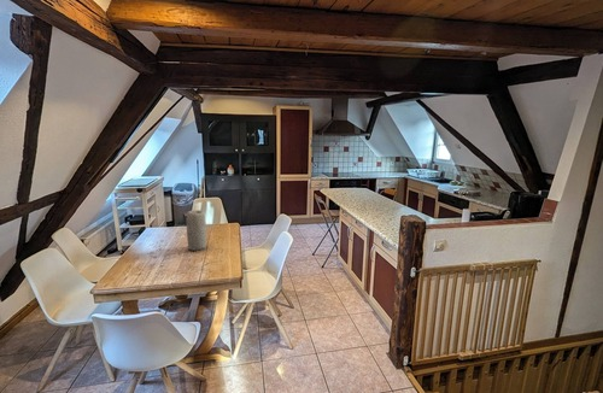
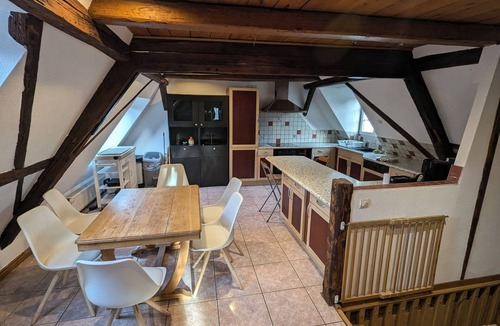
- vase [186,210,207,252]
